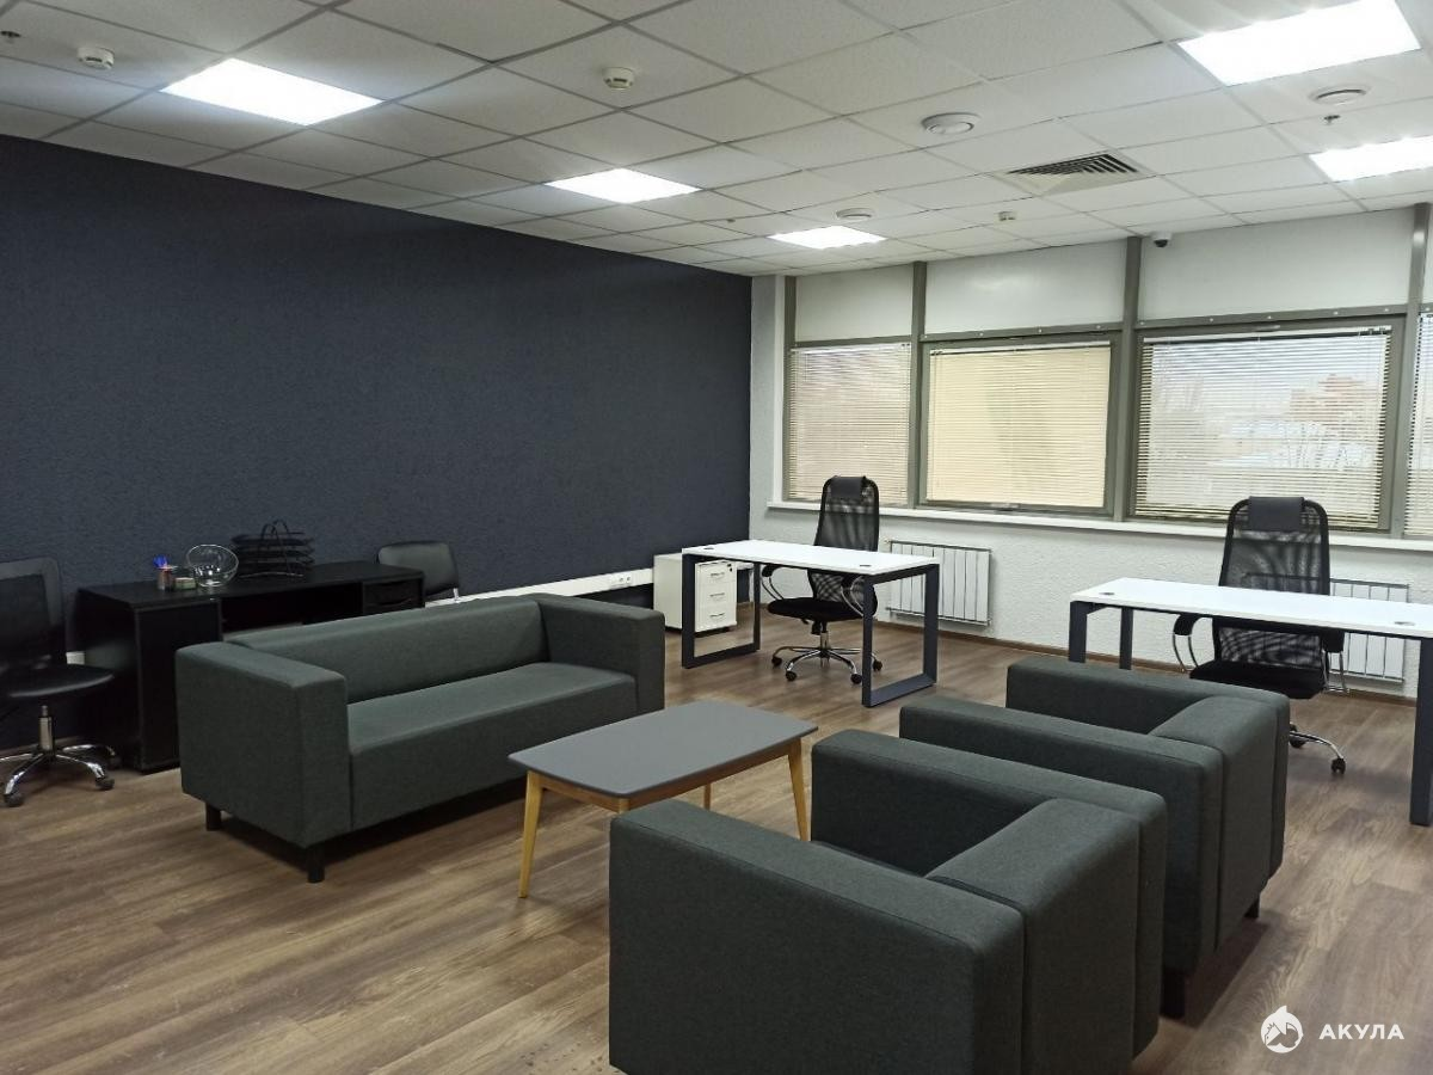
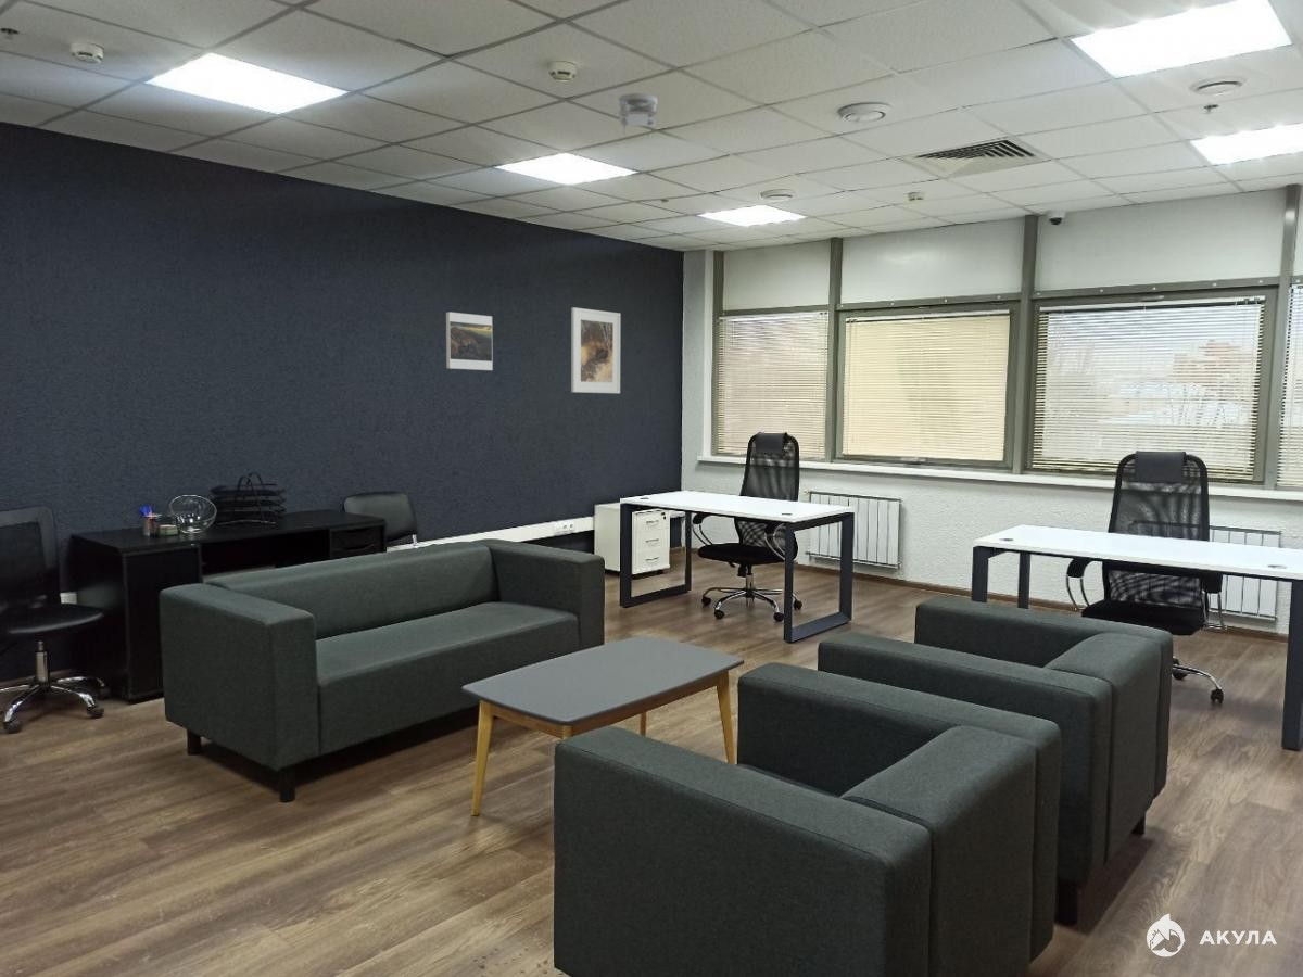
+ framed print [570,306,621,394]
+ smoke detector [618,92,658,136]
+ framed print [445,310,494,371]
